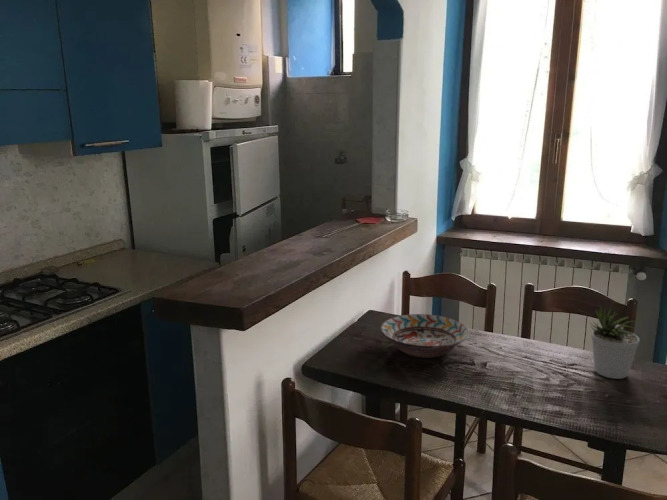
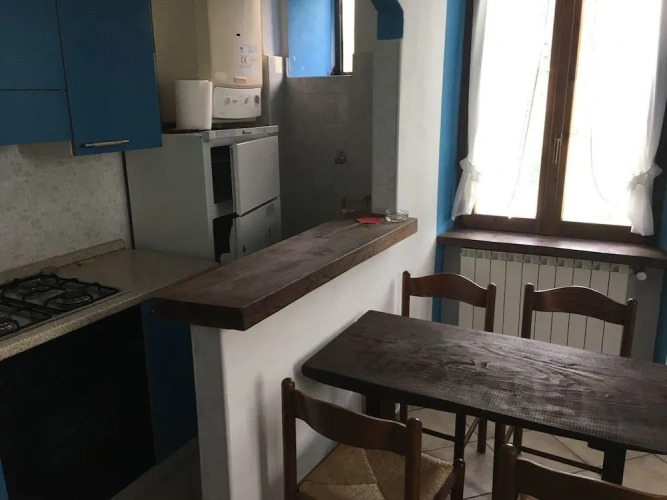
- decorative bowl [379,313,470,359]
- potted plant [588,304,641,380]
